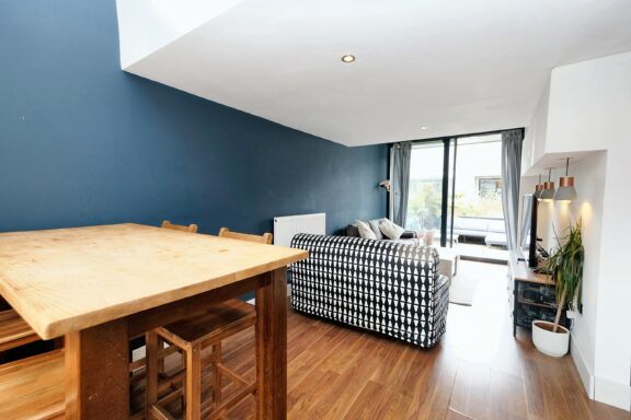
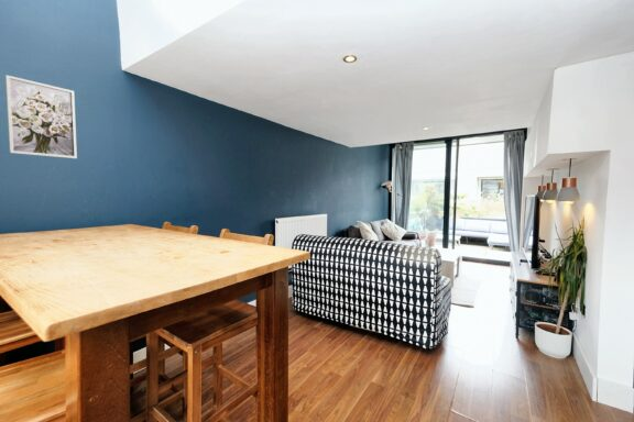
+ wall art [4,74,78,159]
